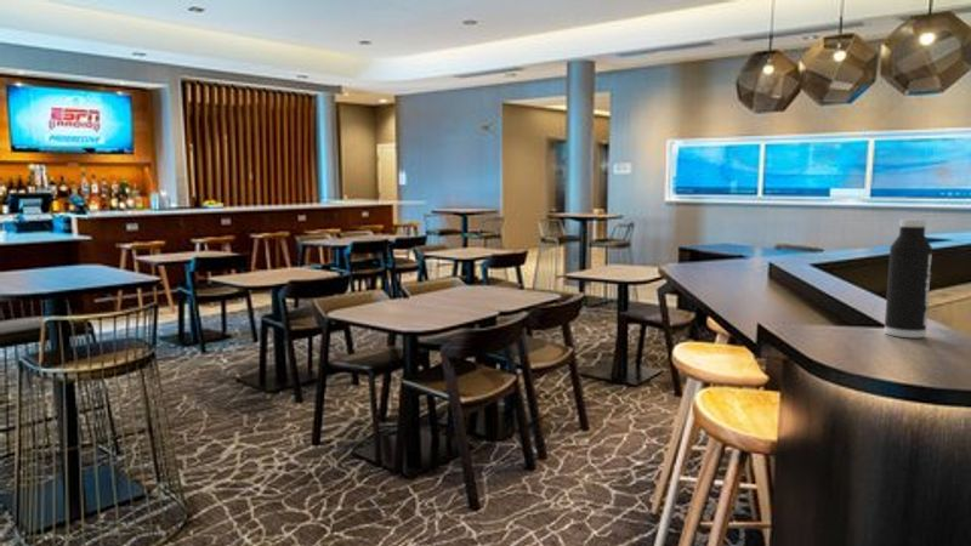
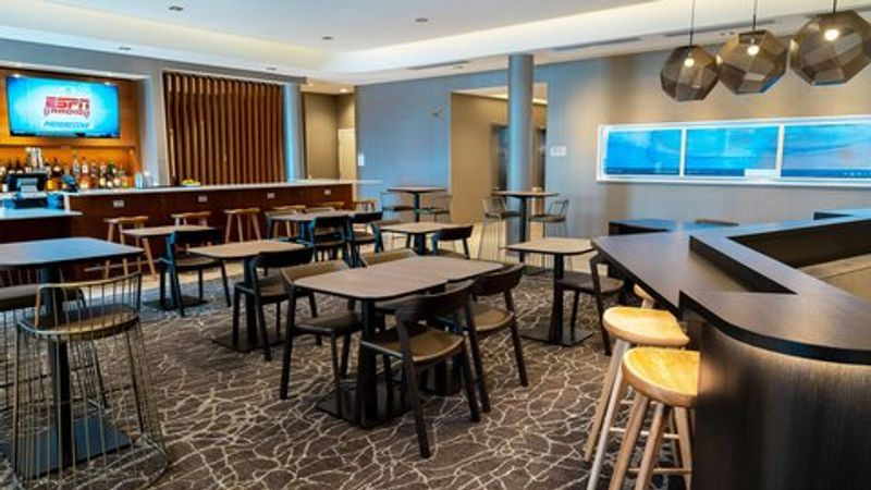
- water bottle [884,218,933,340]
